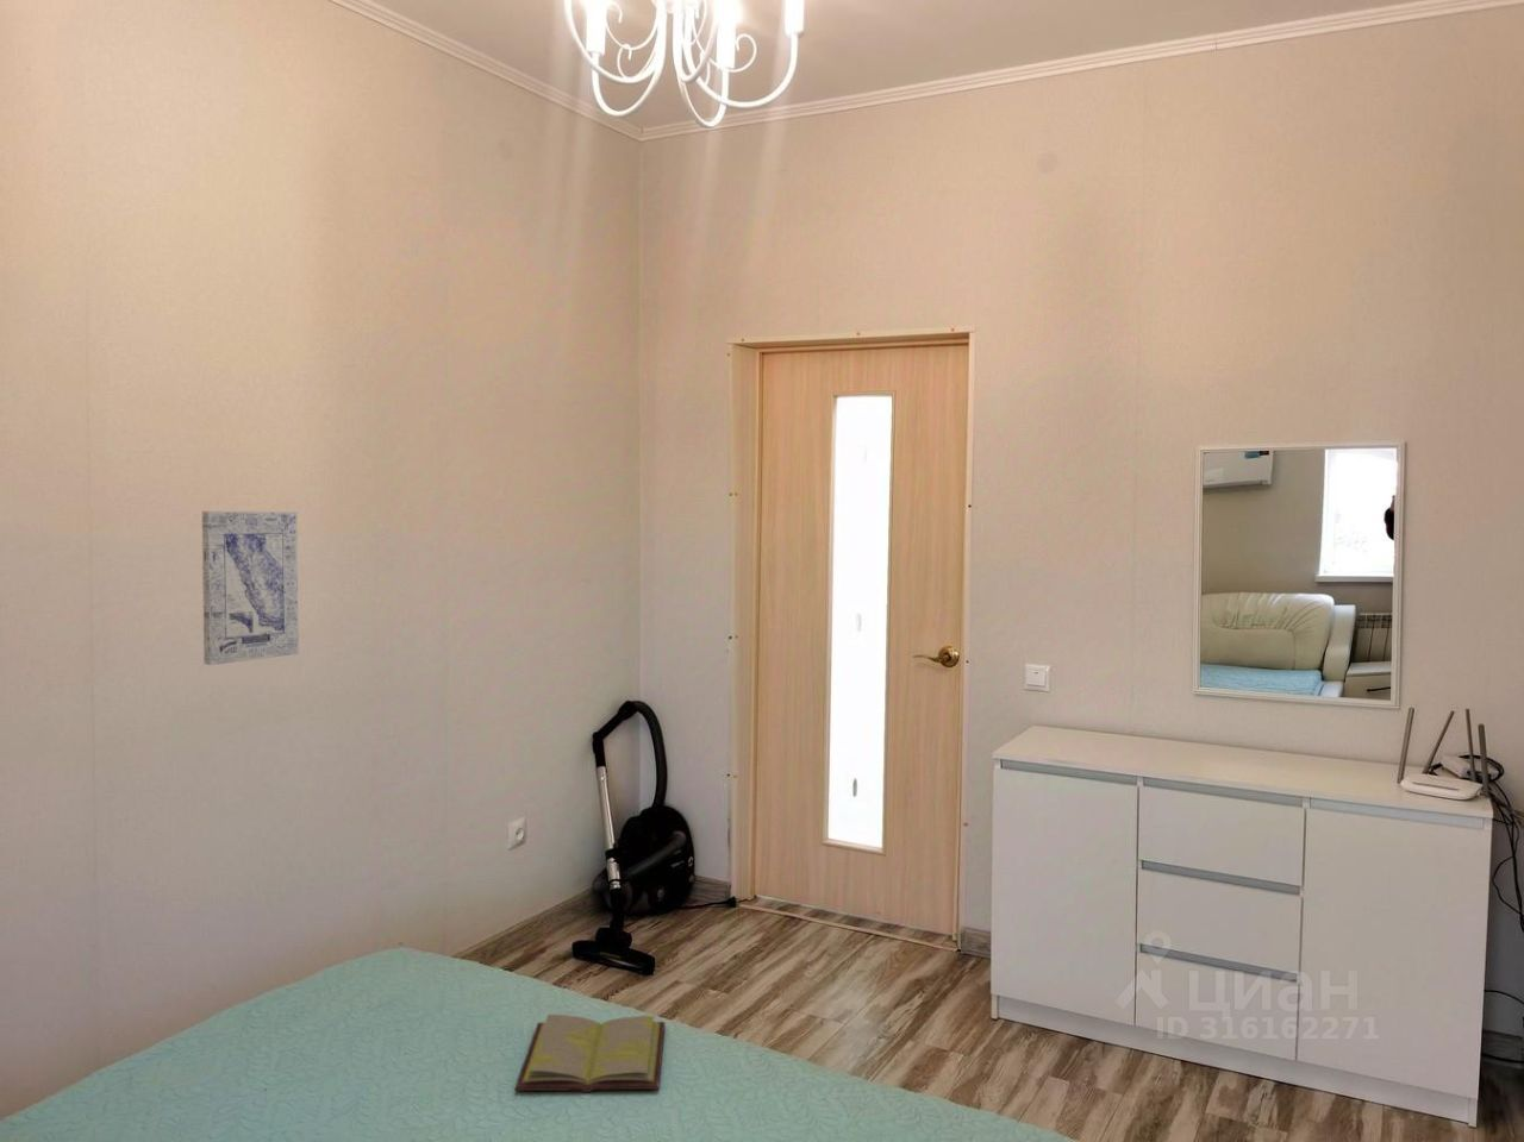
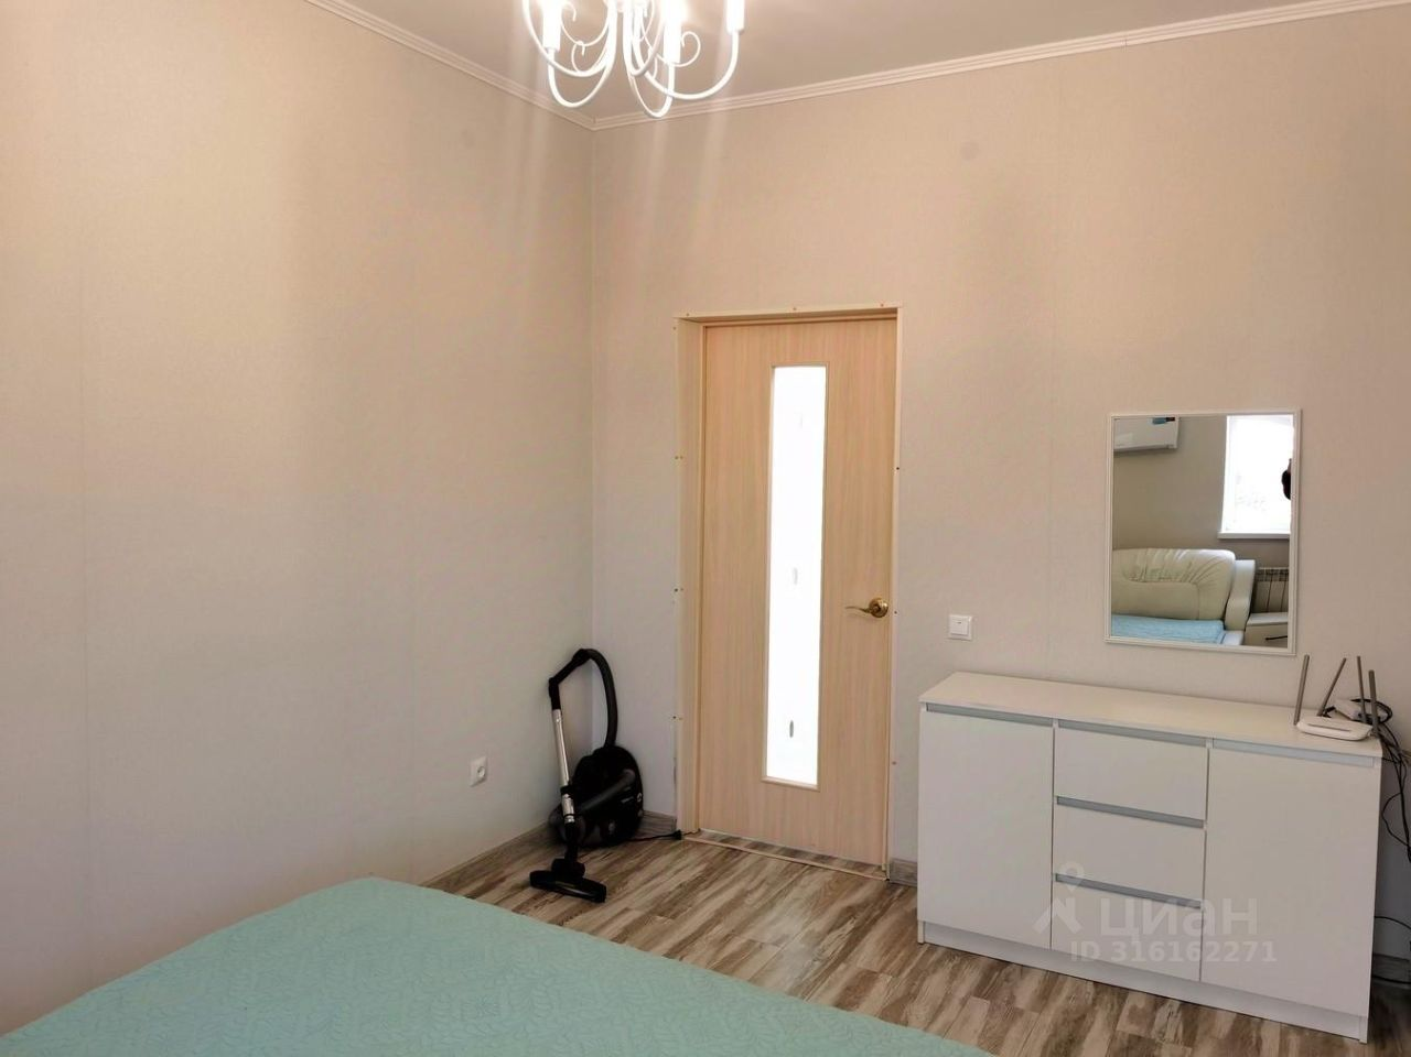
- wall art [202,510,300,666]
- diary [515,1014,667,1093]
